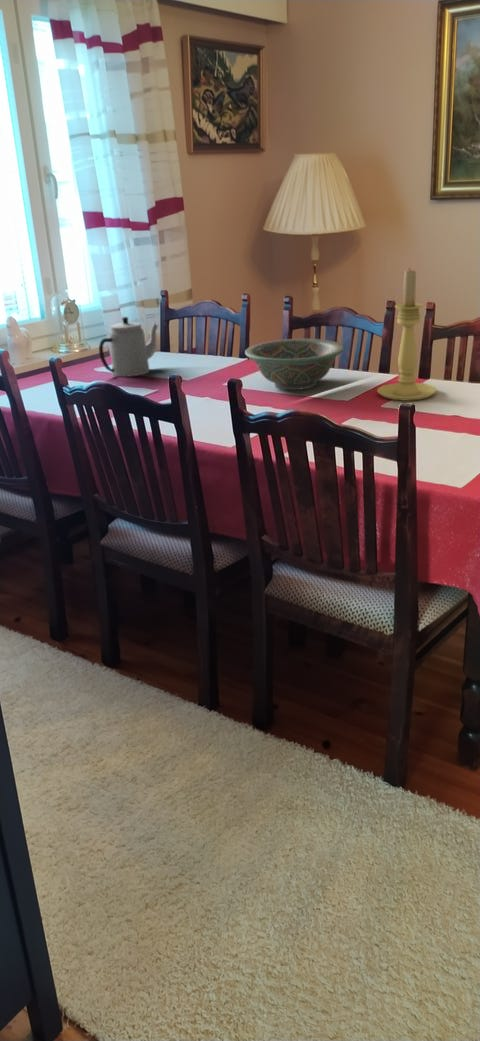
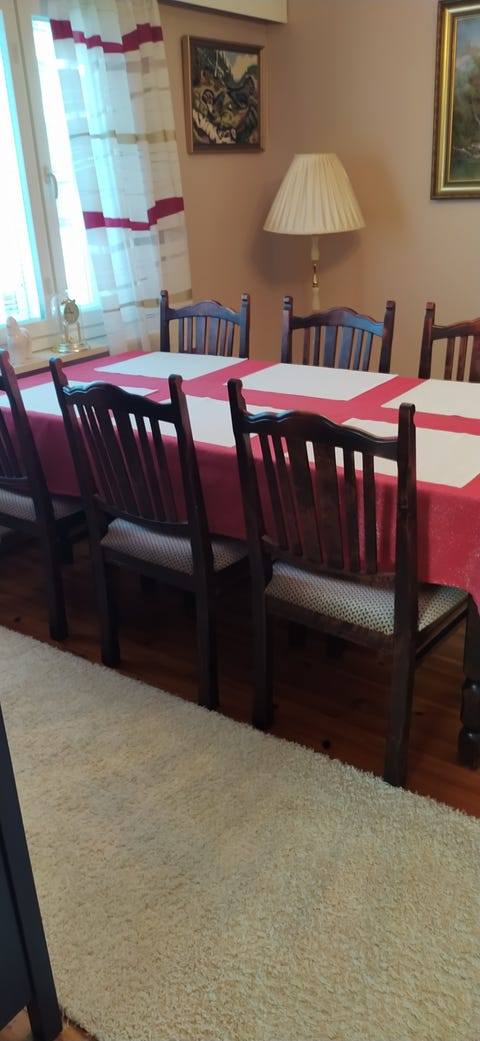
- teapot [98,316,159,378]
- decorative bowl [244,338,345,391]
- candle holder [376,267,438,402]
